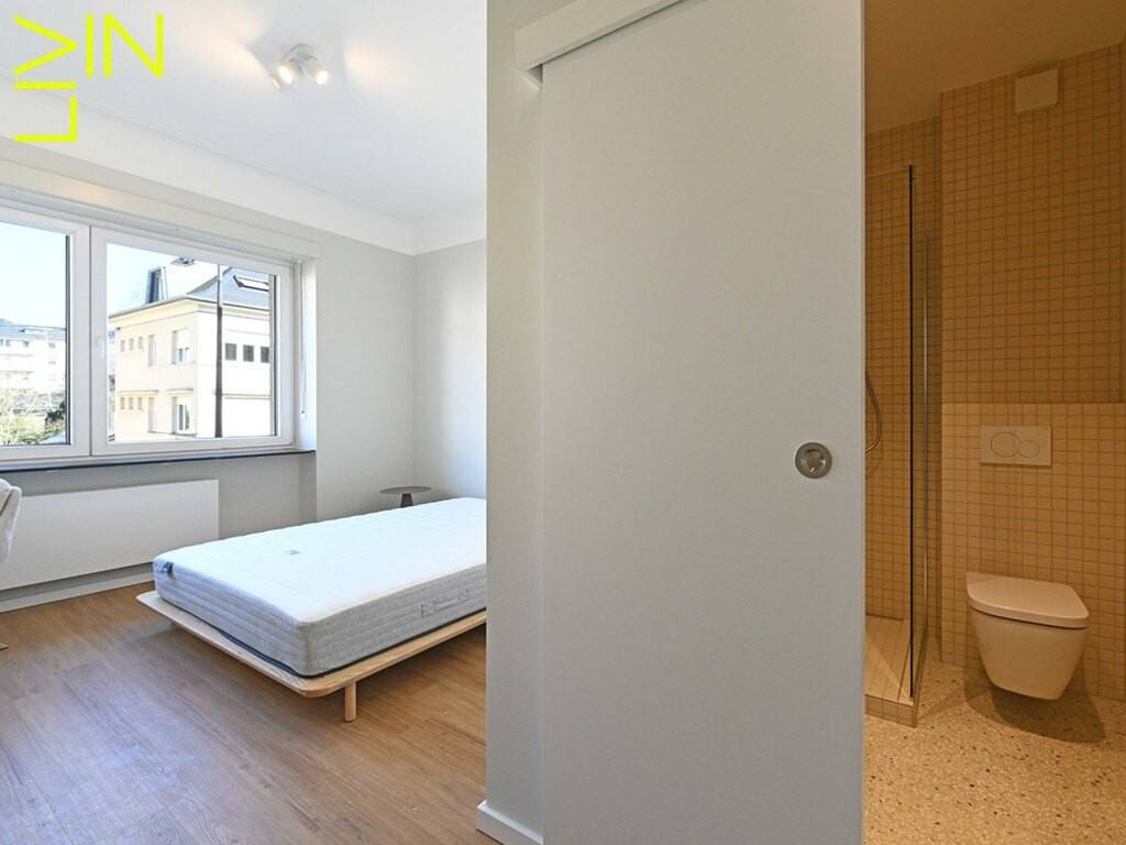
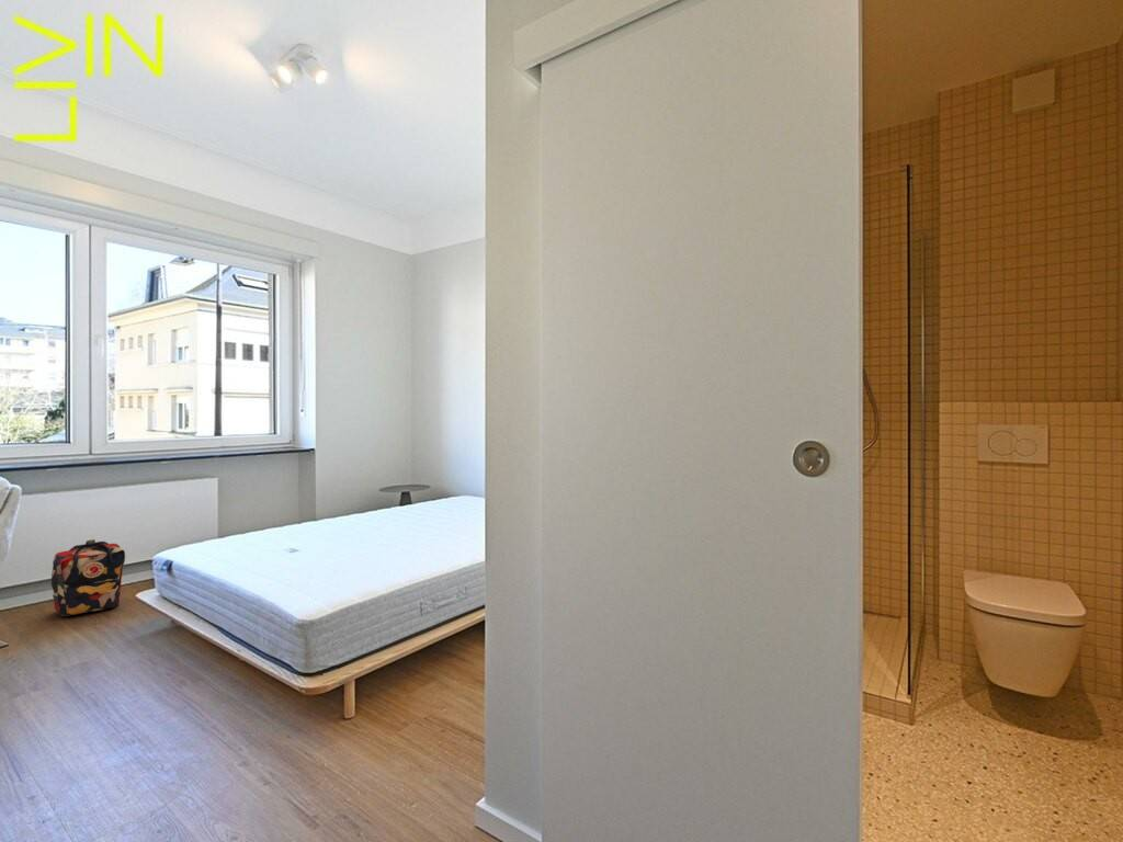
+ backpack [50,538,126,618]
